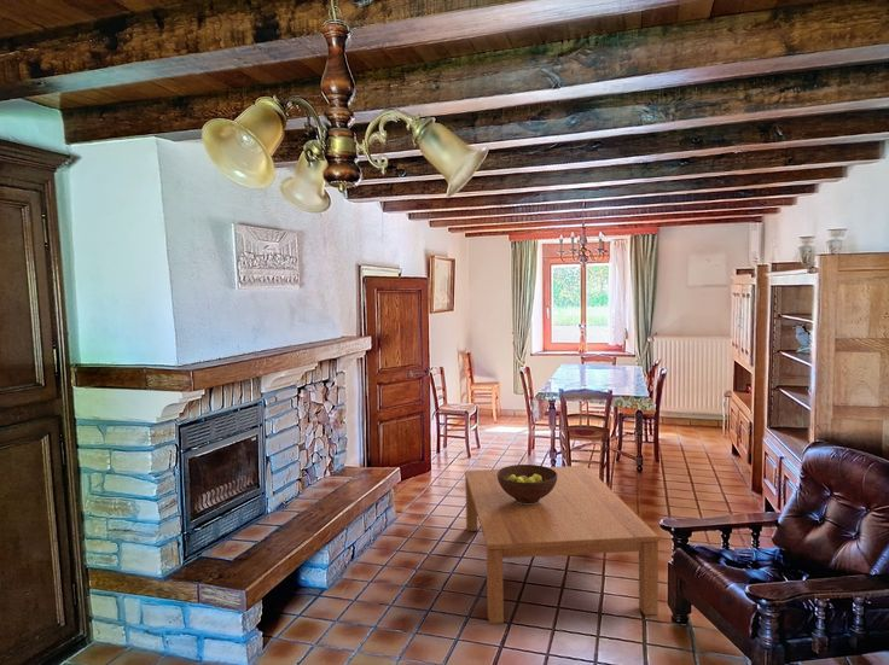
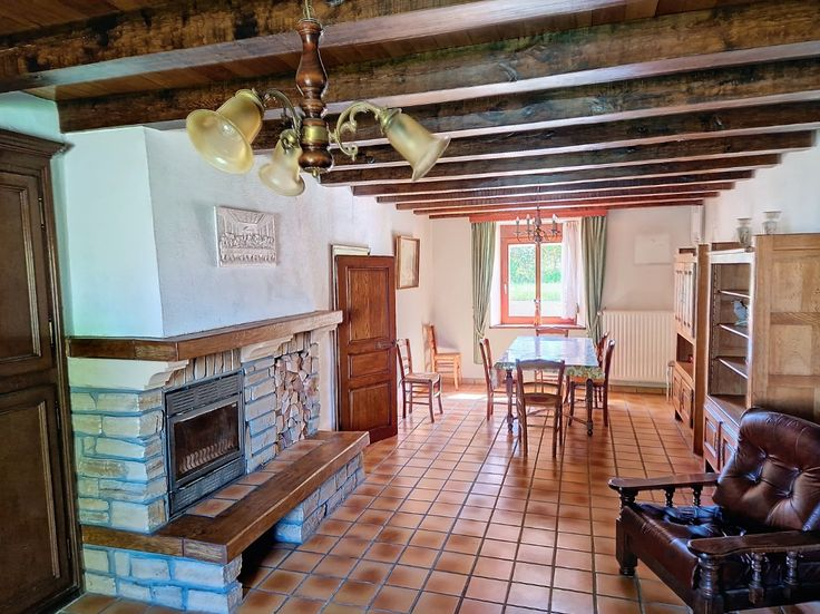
- fruit bowl [496,463,558,503]
- coffee table [464,465,660,625]
